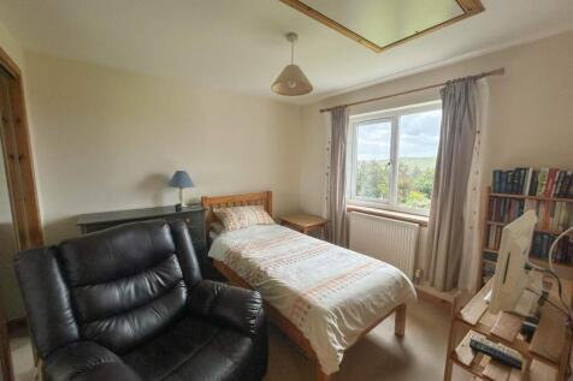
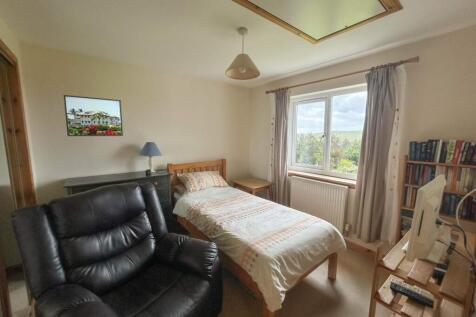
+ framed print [63,94,124,137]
